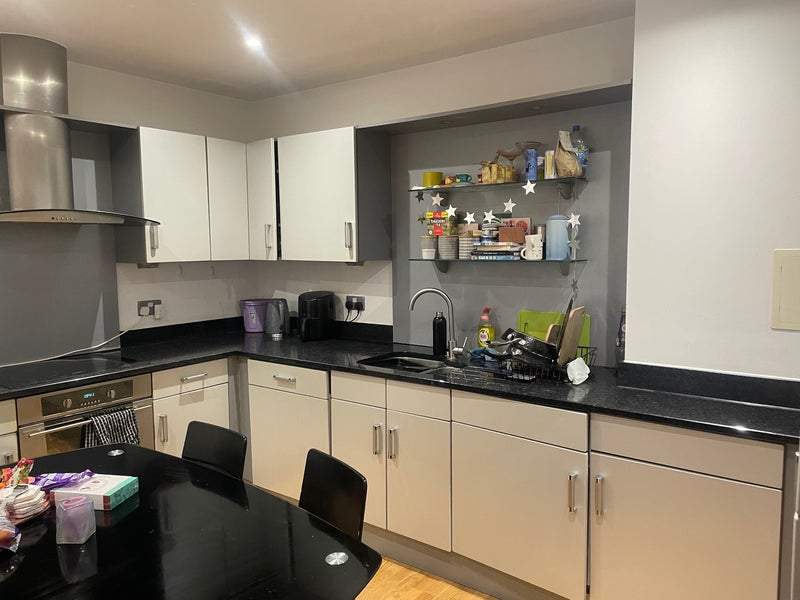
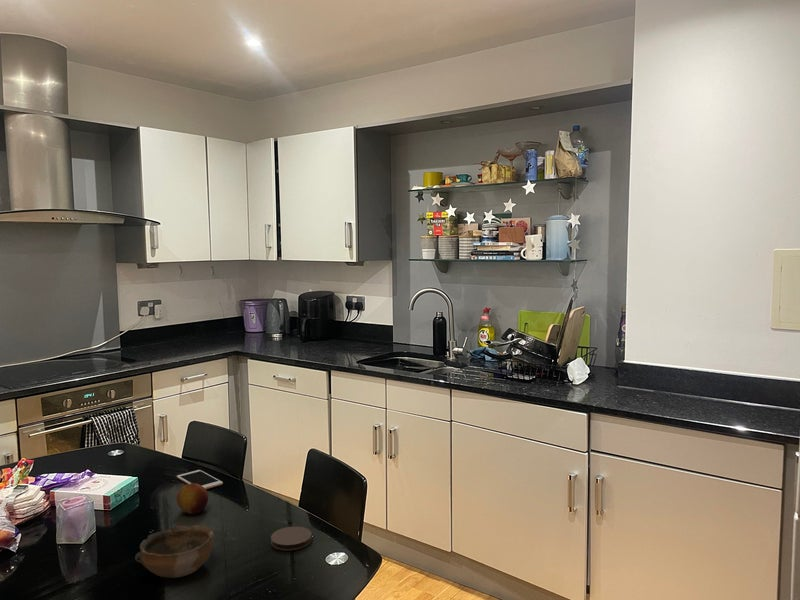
+ fruit [176,483,209,515]
+ bowl [134,525,214,579]
+ cell phone [176,469,224,490]
+ coaster [270,526,313,552]
